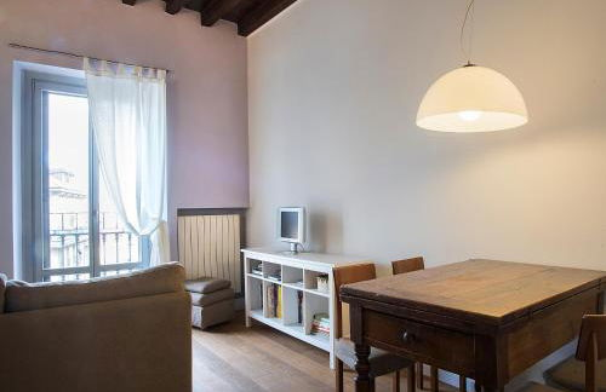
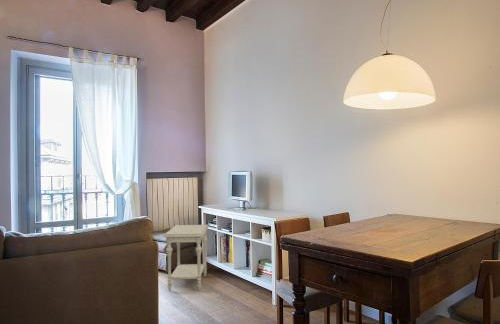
+ side table [163,224,209,293]
